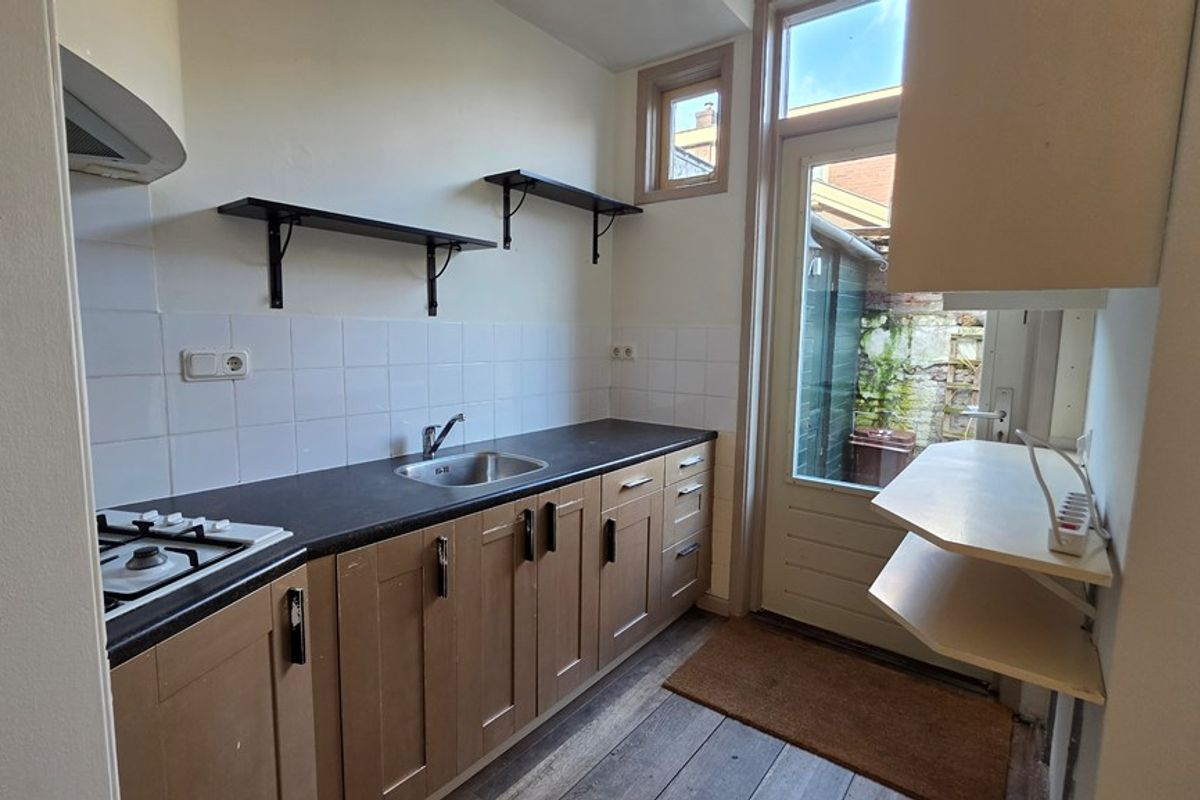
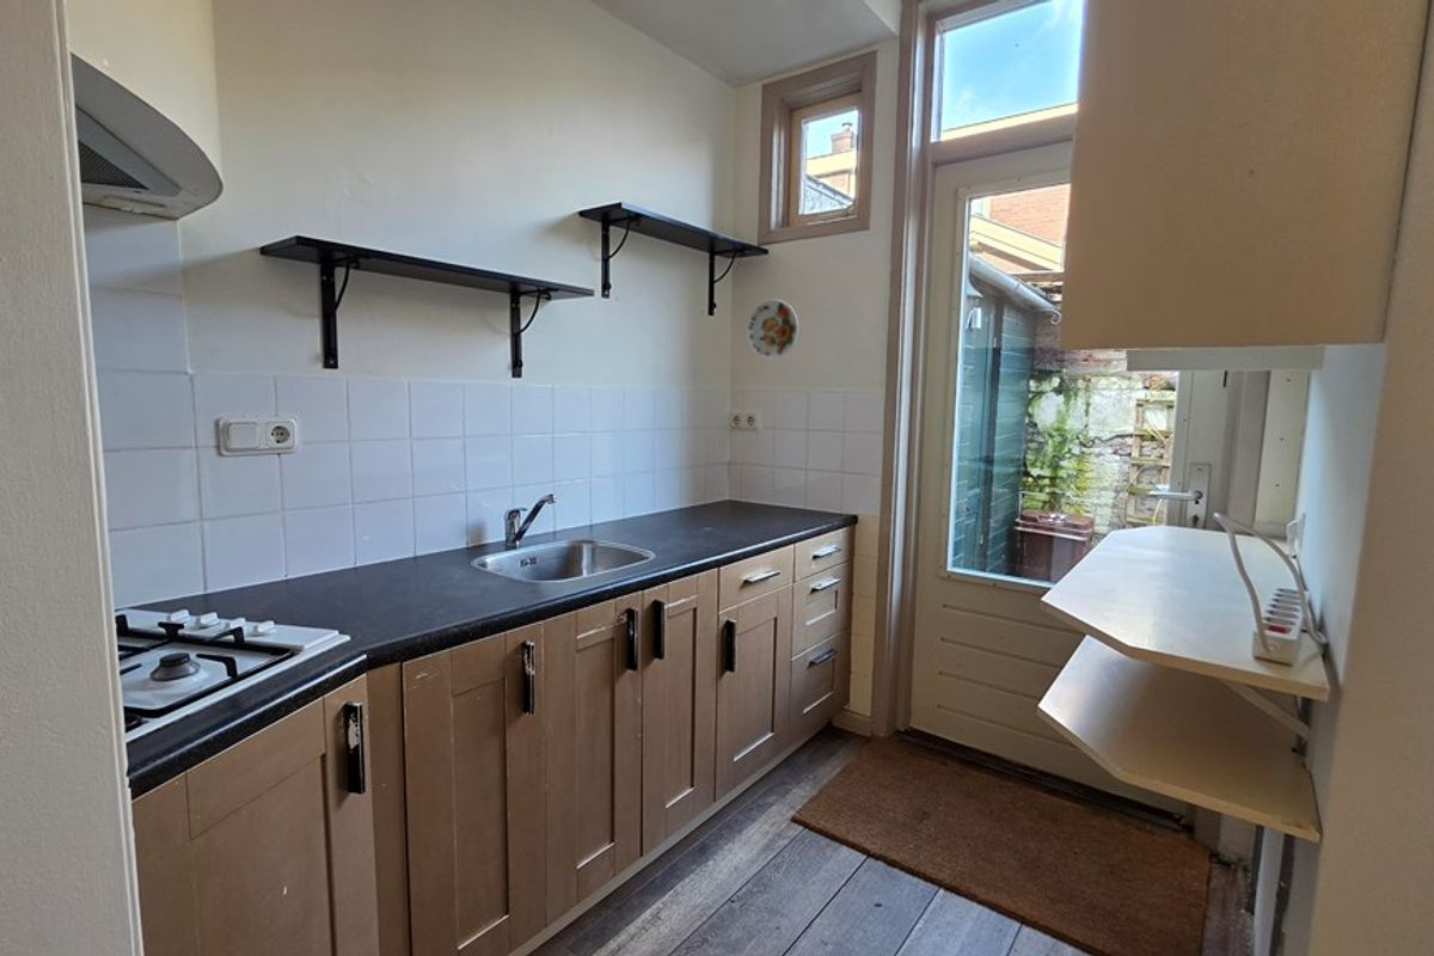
+ decorative plate [746,299,799,361]
